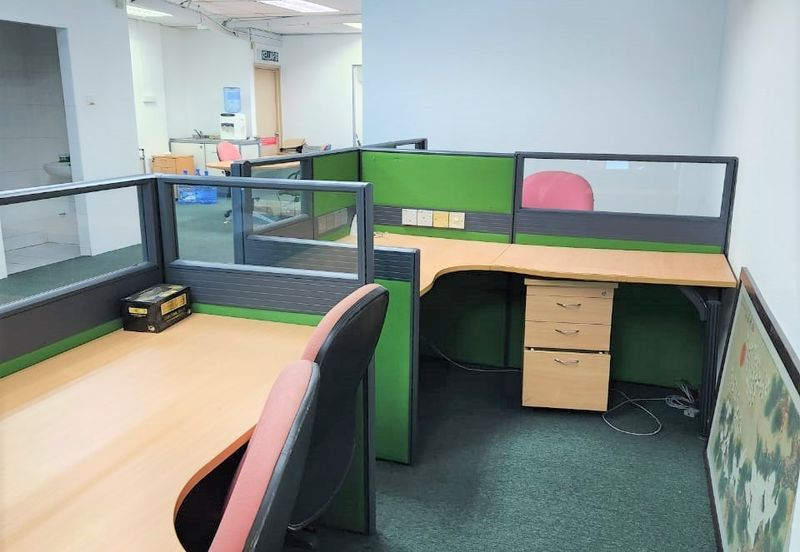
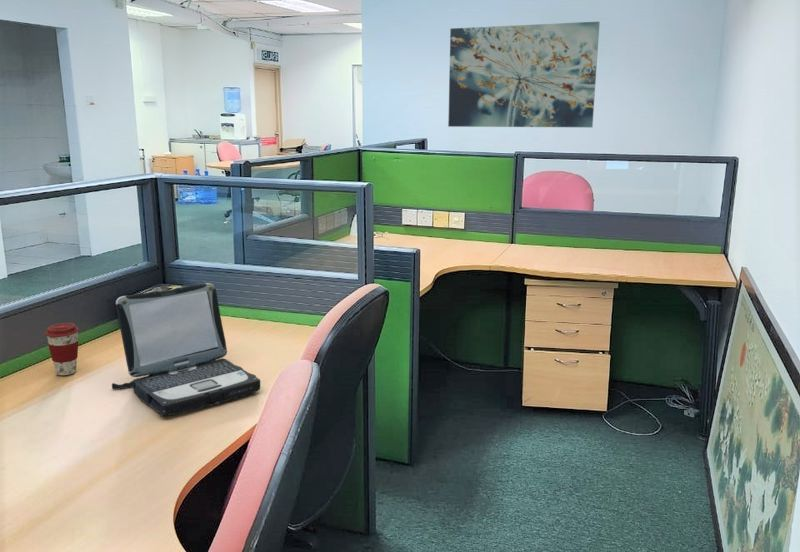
+ wall art [447,21,601,128]
+ coffee cup [44,322,80,376]
+ laptop [111,282,261,417]
